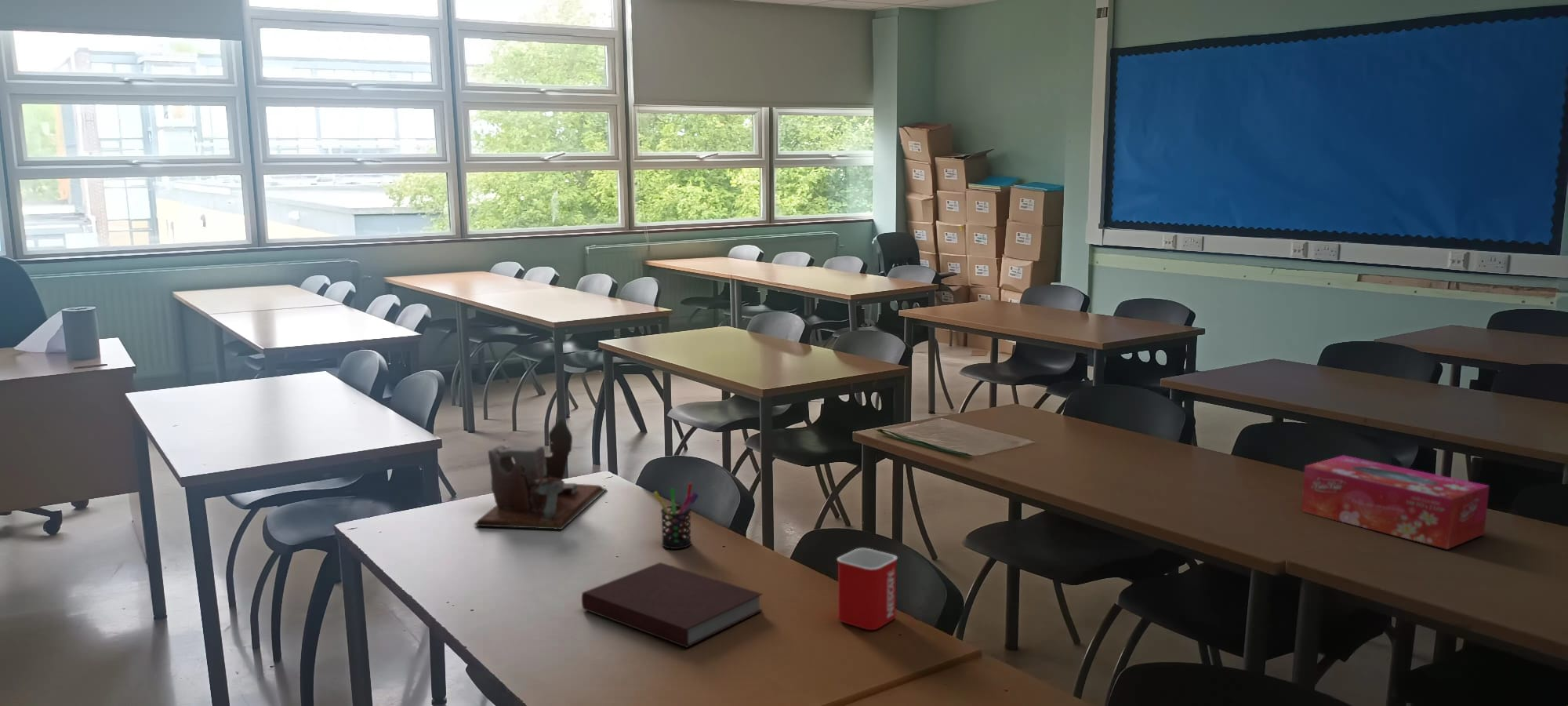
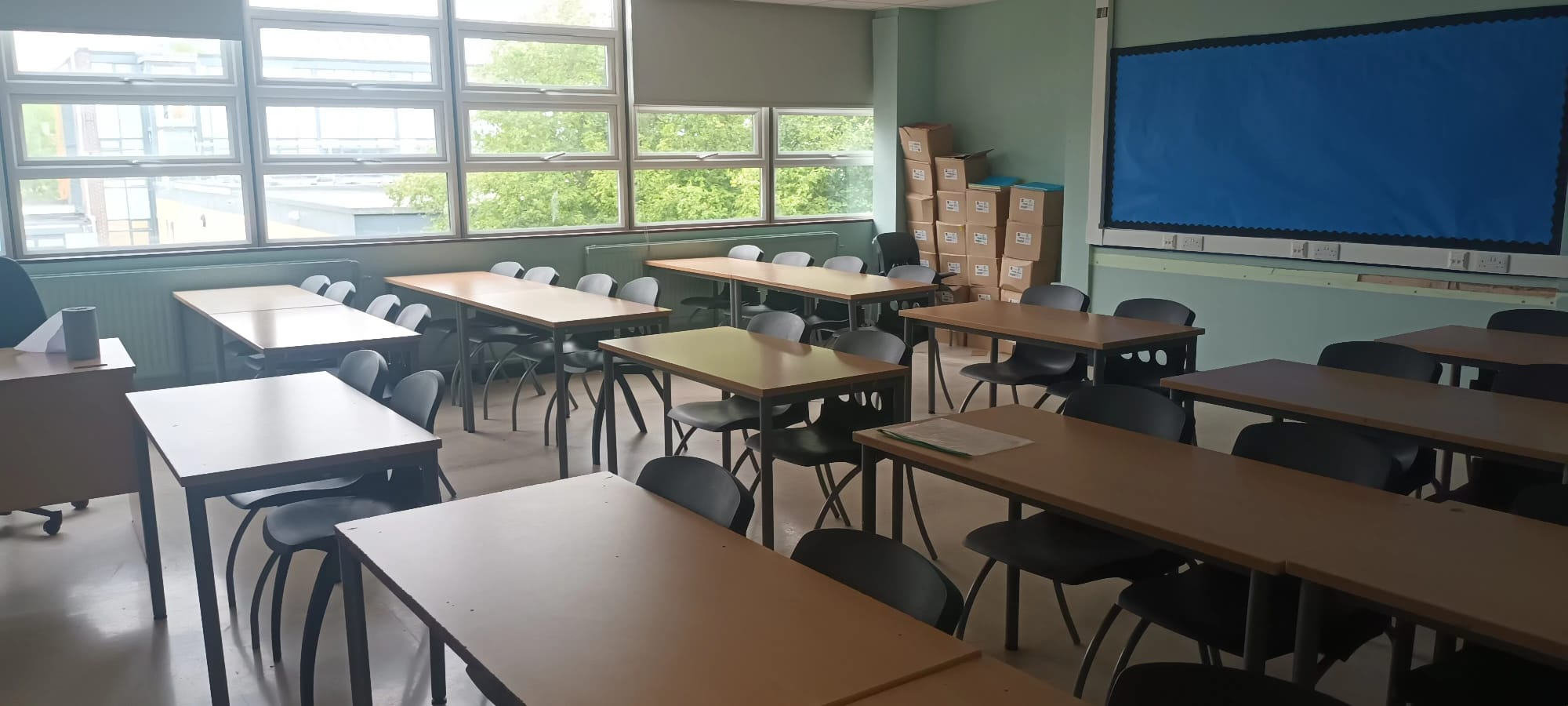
- notebook [581,562,764,648]
- desk organizer [473,418,608,530]
- mug [836,548,898,631]
- pen holder [653,482,699,550]
- tissue box [1301,455,1490,550]
